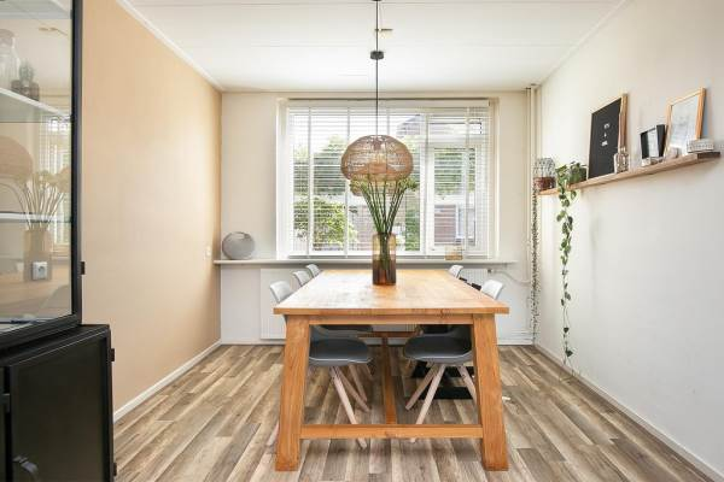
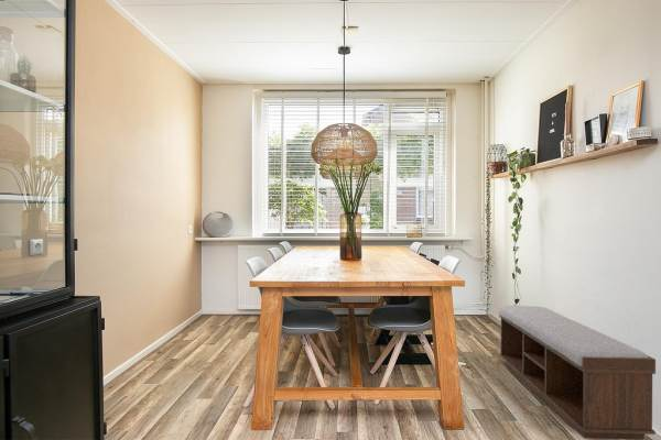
+ bench [498,305,657,440]
